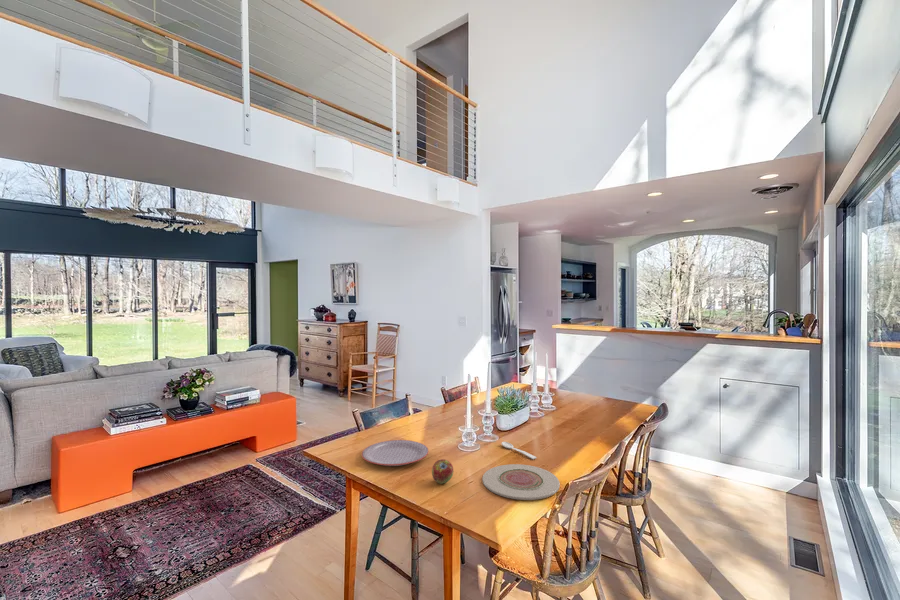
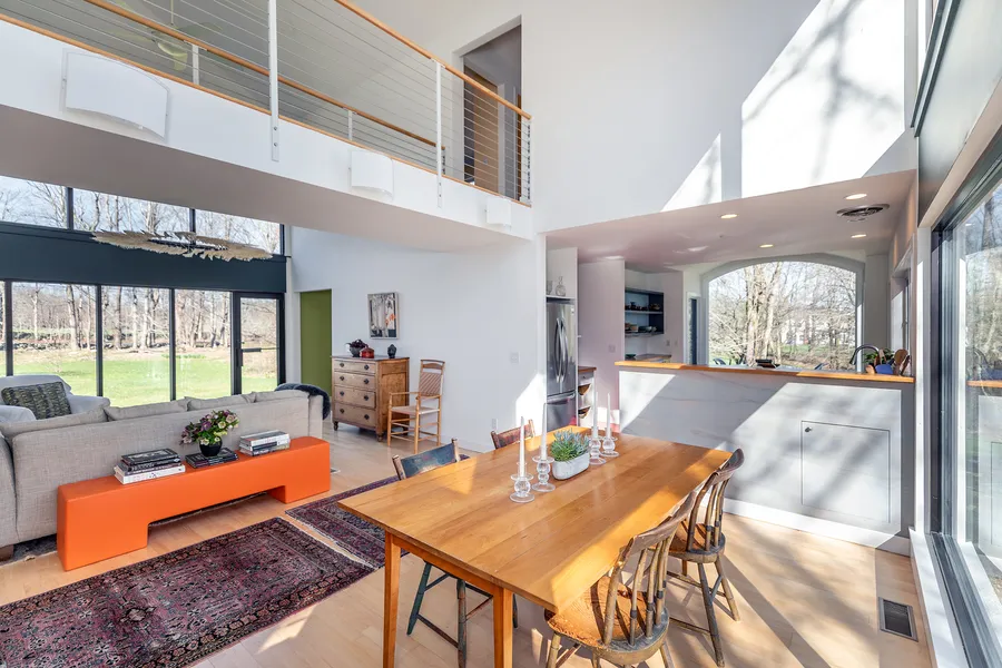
- spoon [500,441,538,460]
- fruit [431,458,454,485]
- plate [482,463,561,501]
- plate [361,439,430,467]
